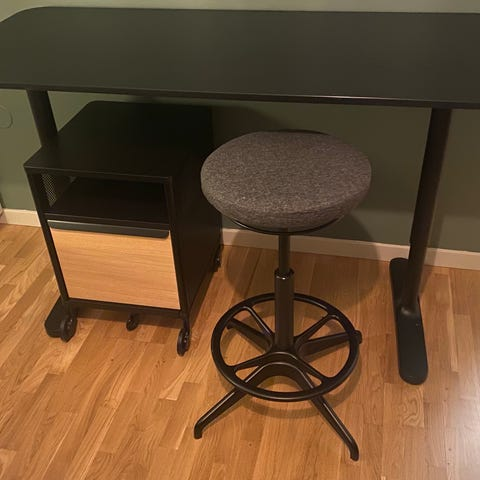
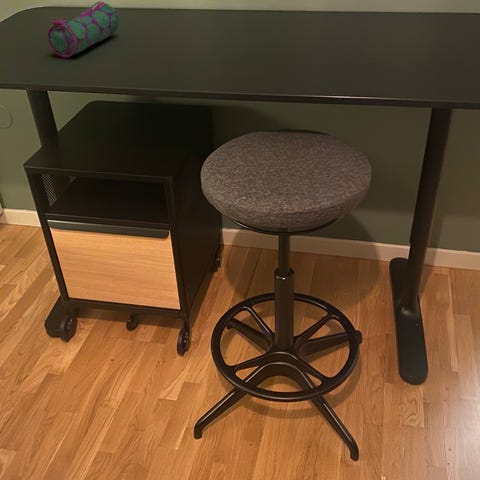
+ pencil case [46,0,120,59]
